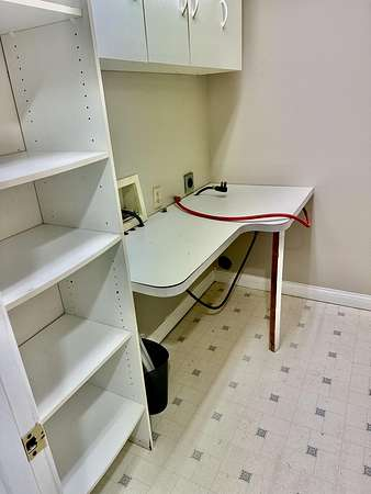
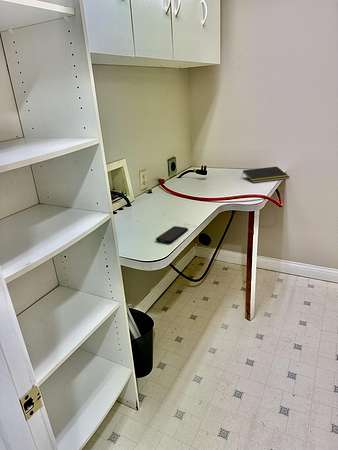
+ notepad [241,166,291,184]
+ smartphone [155,225,189,244]
